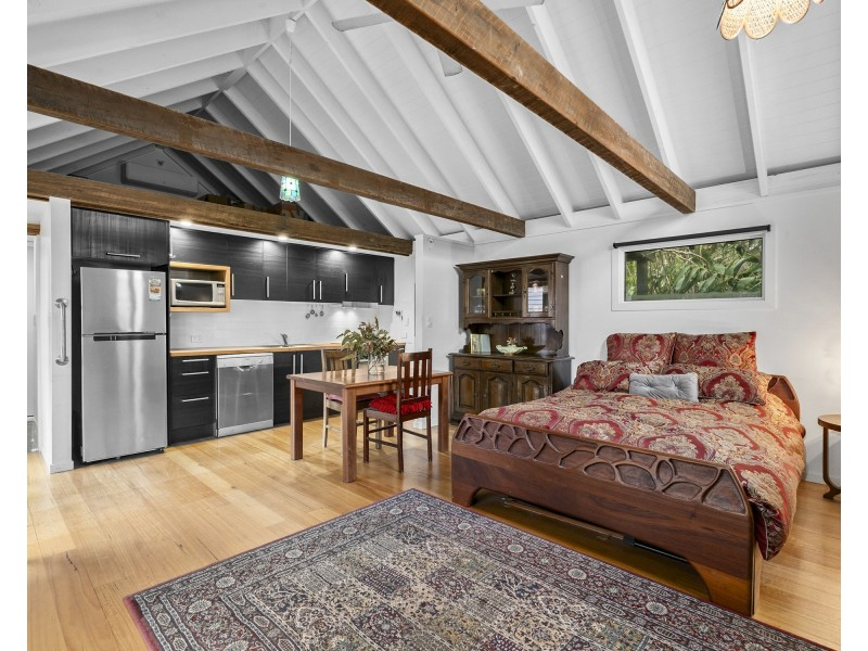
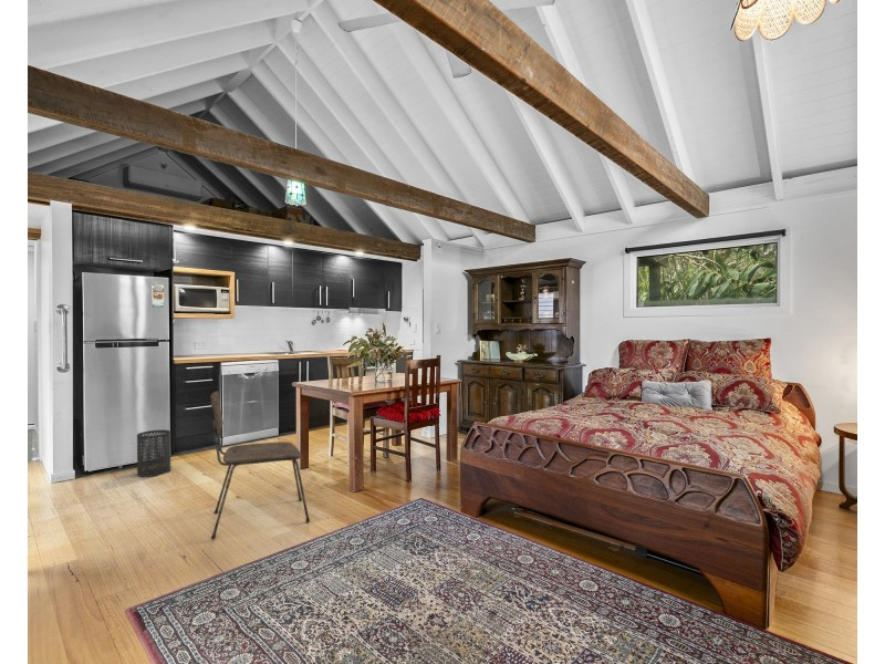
+ dining chair [210,391,311,540]
+ trash can [136,428,171,478]
